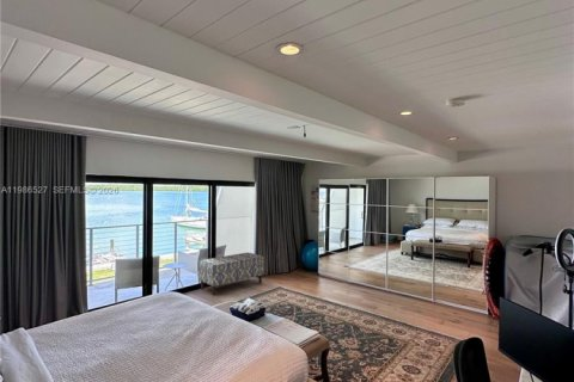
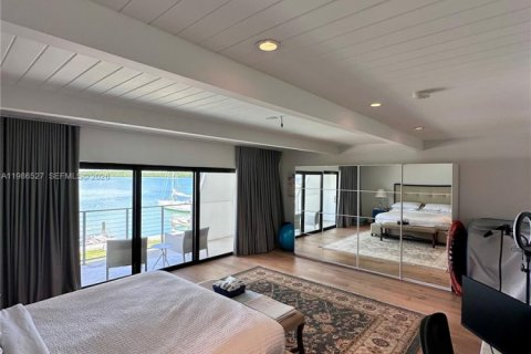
- bench [197,252,265,296]
